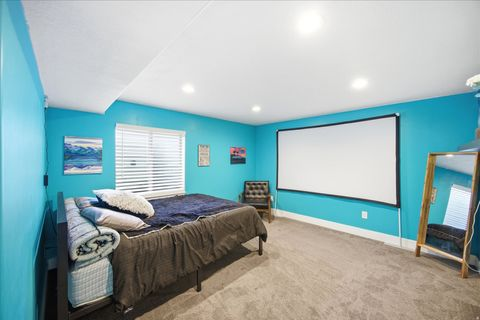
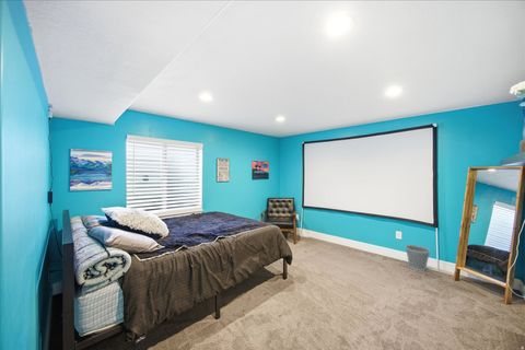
+ wastebasket [405,244,431,272]
